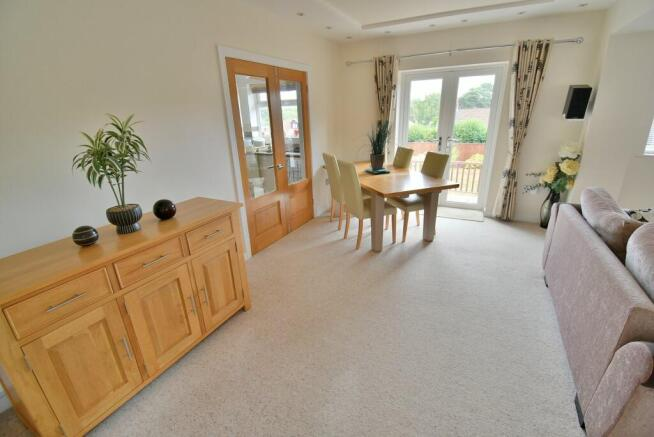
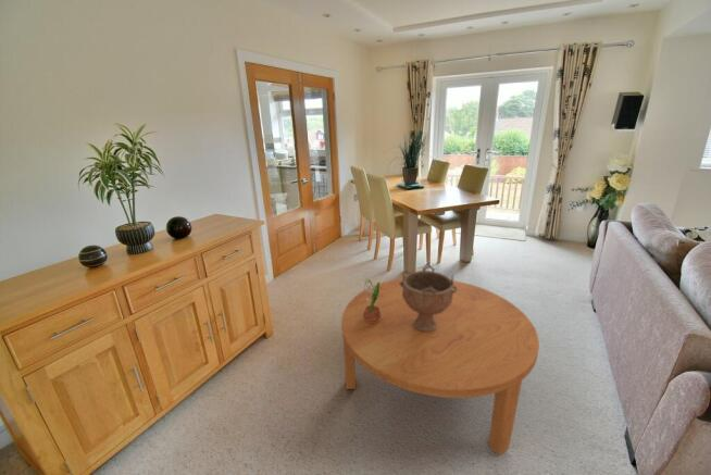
+ decorative bowl [399,263,458,332]
+ coffee table [340,277,540,457]
+ potted flower [361,277,382,322]
